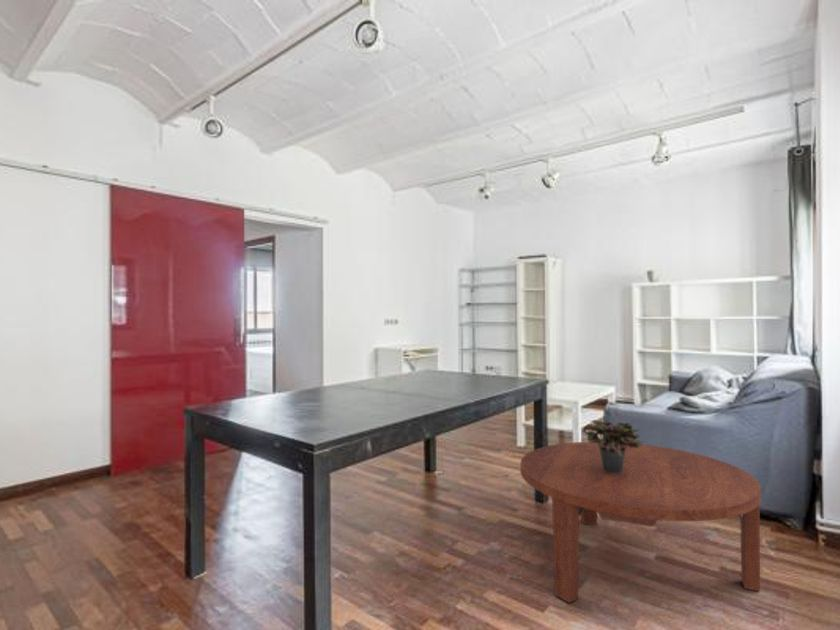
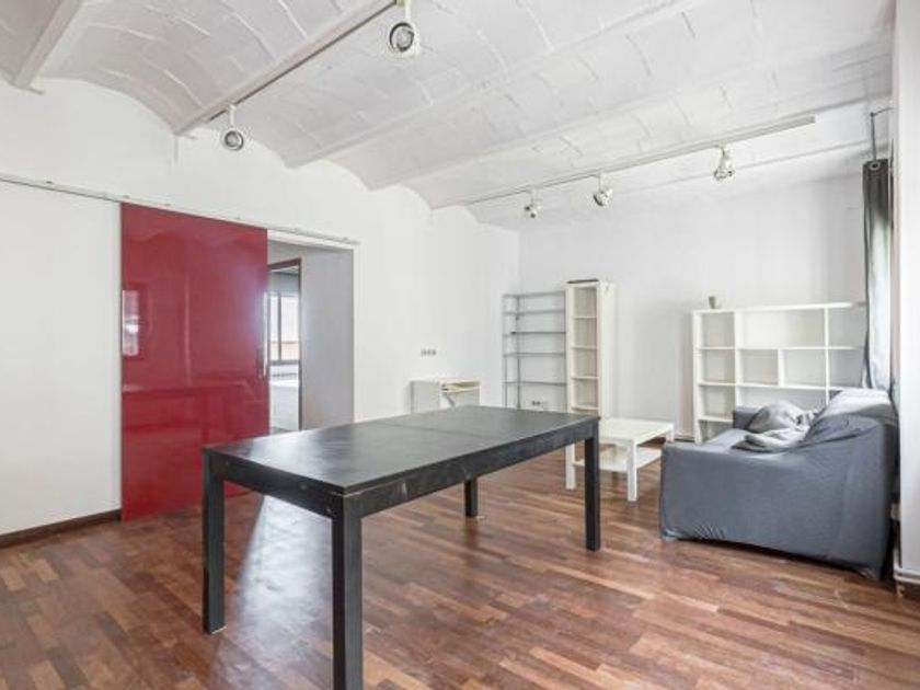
- coffee table [519,441,762,604]
- potted plant [581,419,647,474]
